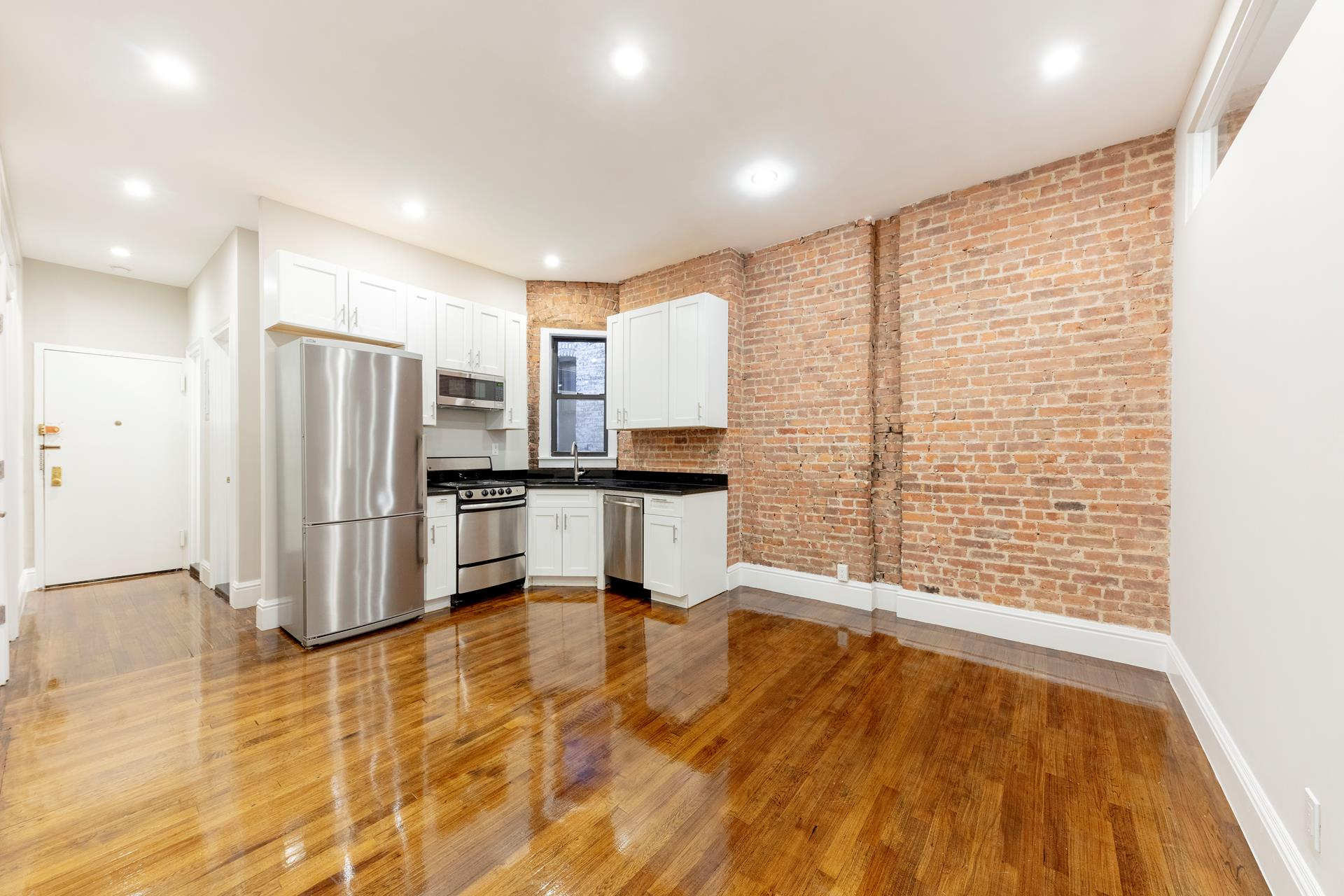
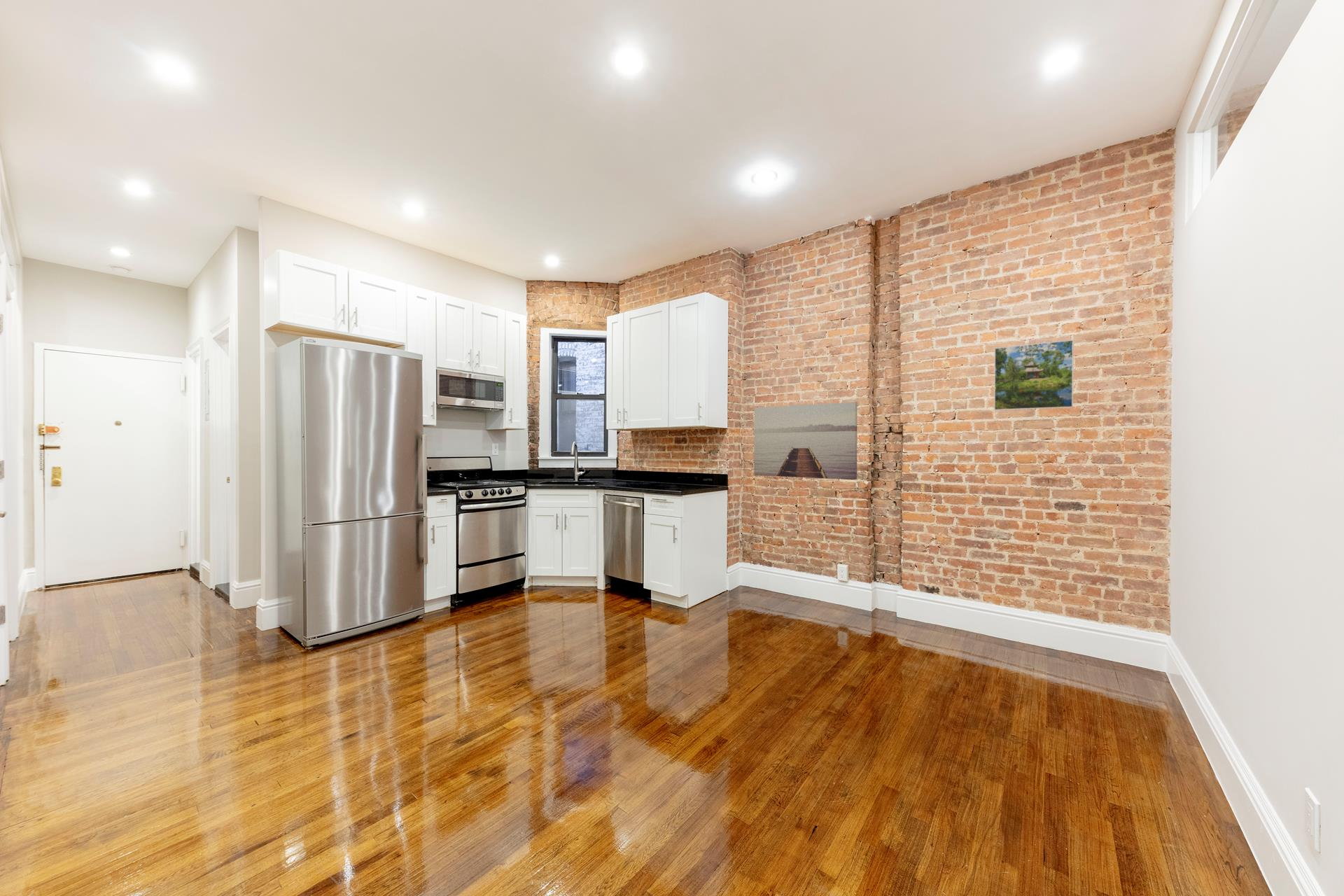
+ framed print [993,339,1075,411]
+ wall art [753,401,858,480]
